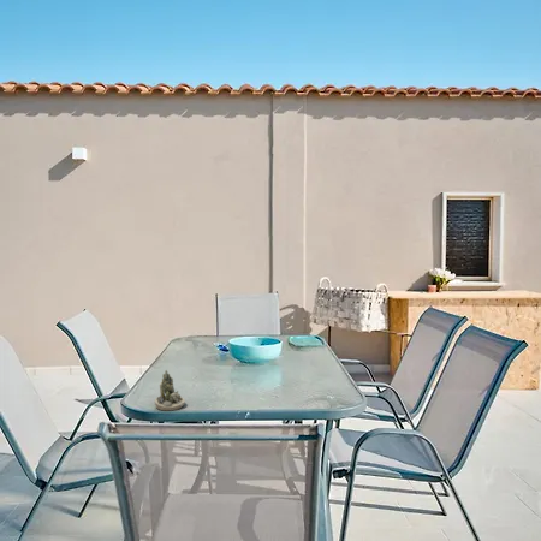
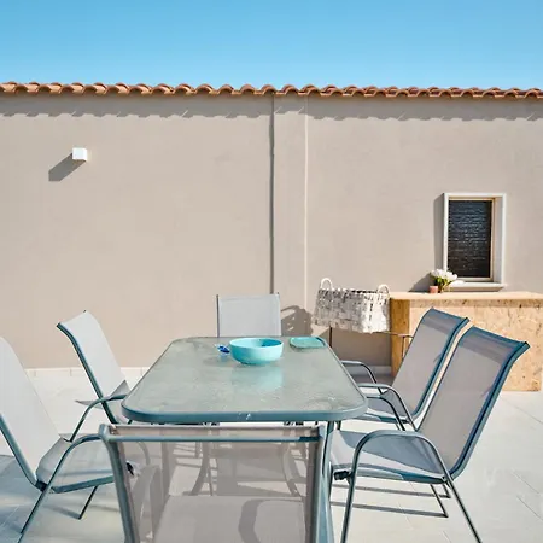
- succulent planter [154,369,186,411]
